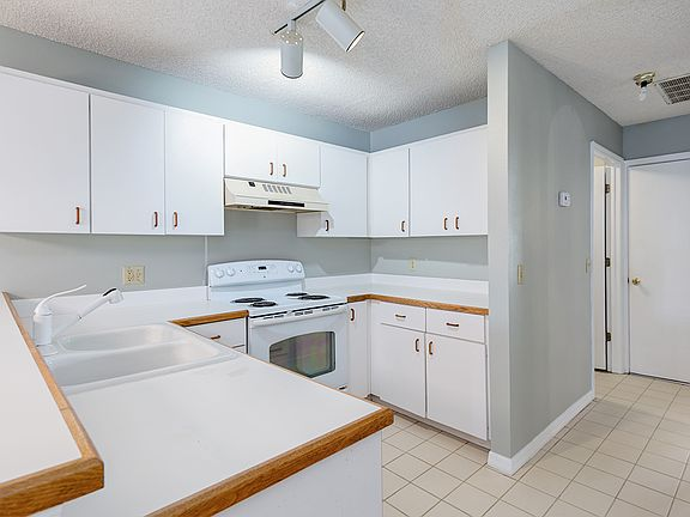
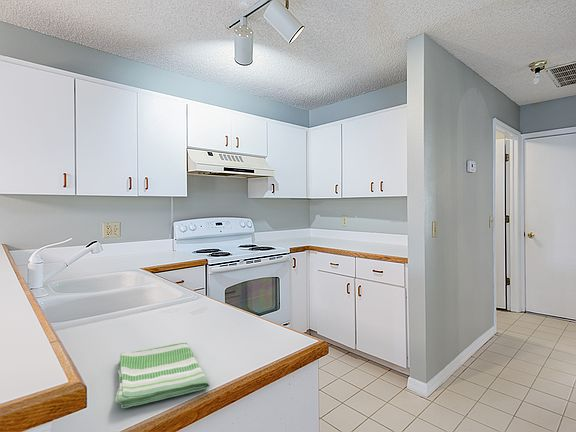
+ dish towel [114,341,211,409]
